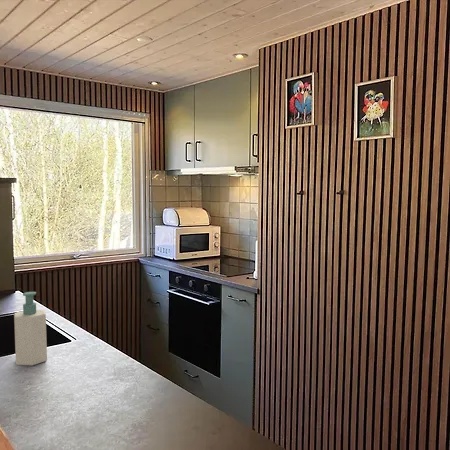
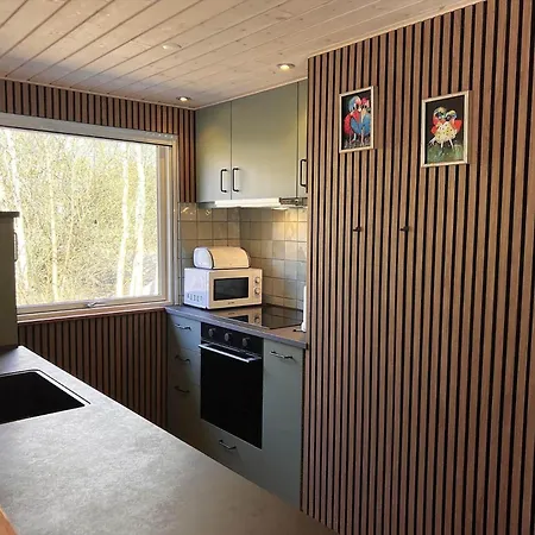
- soap bottle [13,291,48,367]
